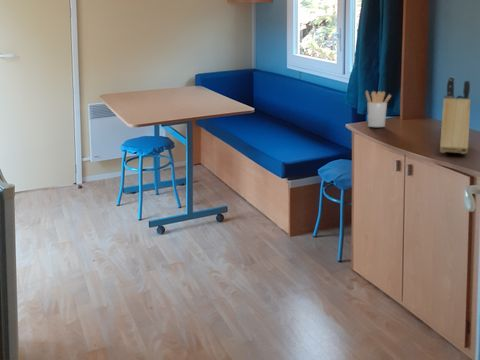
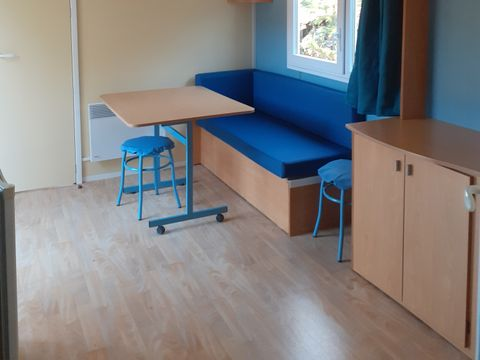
- utensil holder [365,90,392,128]
- knife block [439,76,471,155]
